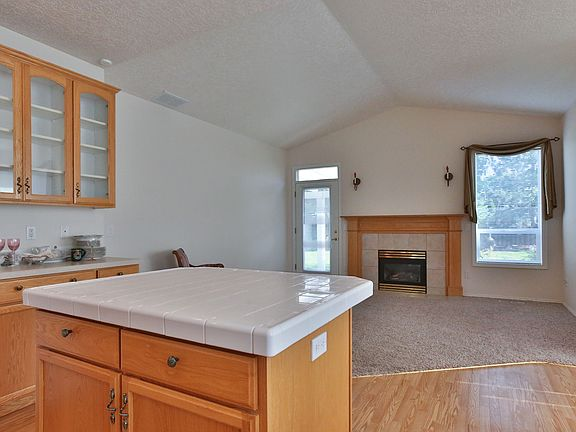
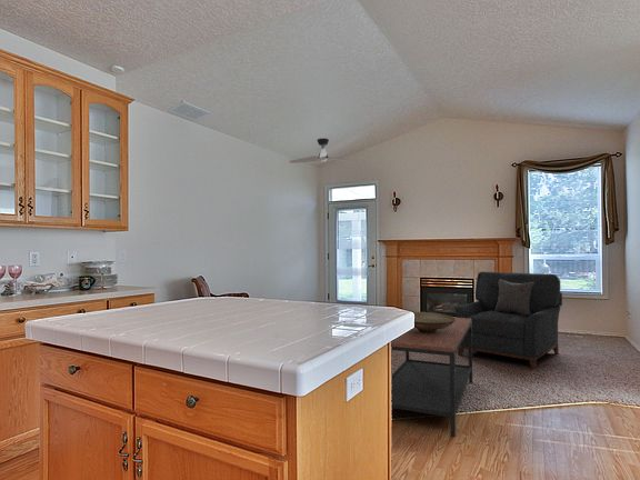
+ coffee table [391,317,473,438]
+ ceiling fan [289,138,359,164]
+ armchair [453,271,563,371]
+ decorative bowl [412,311,456,332]
